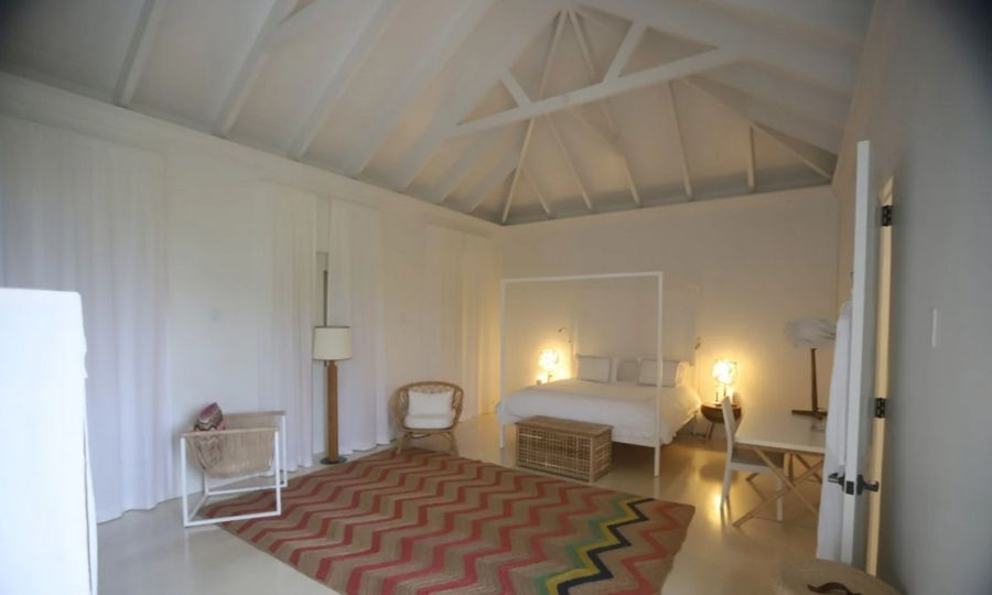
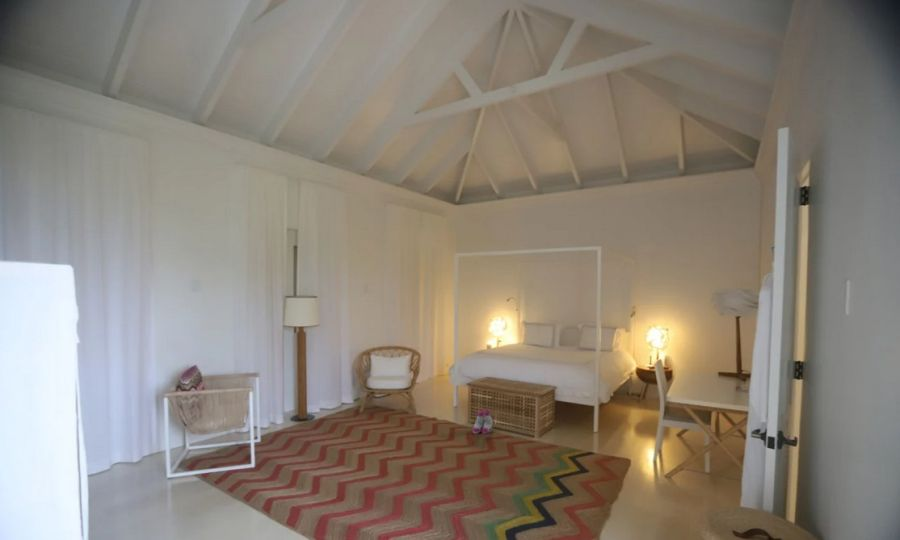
+ boots [471,408,494,435]
